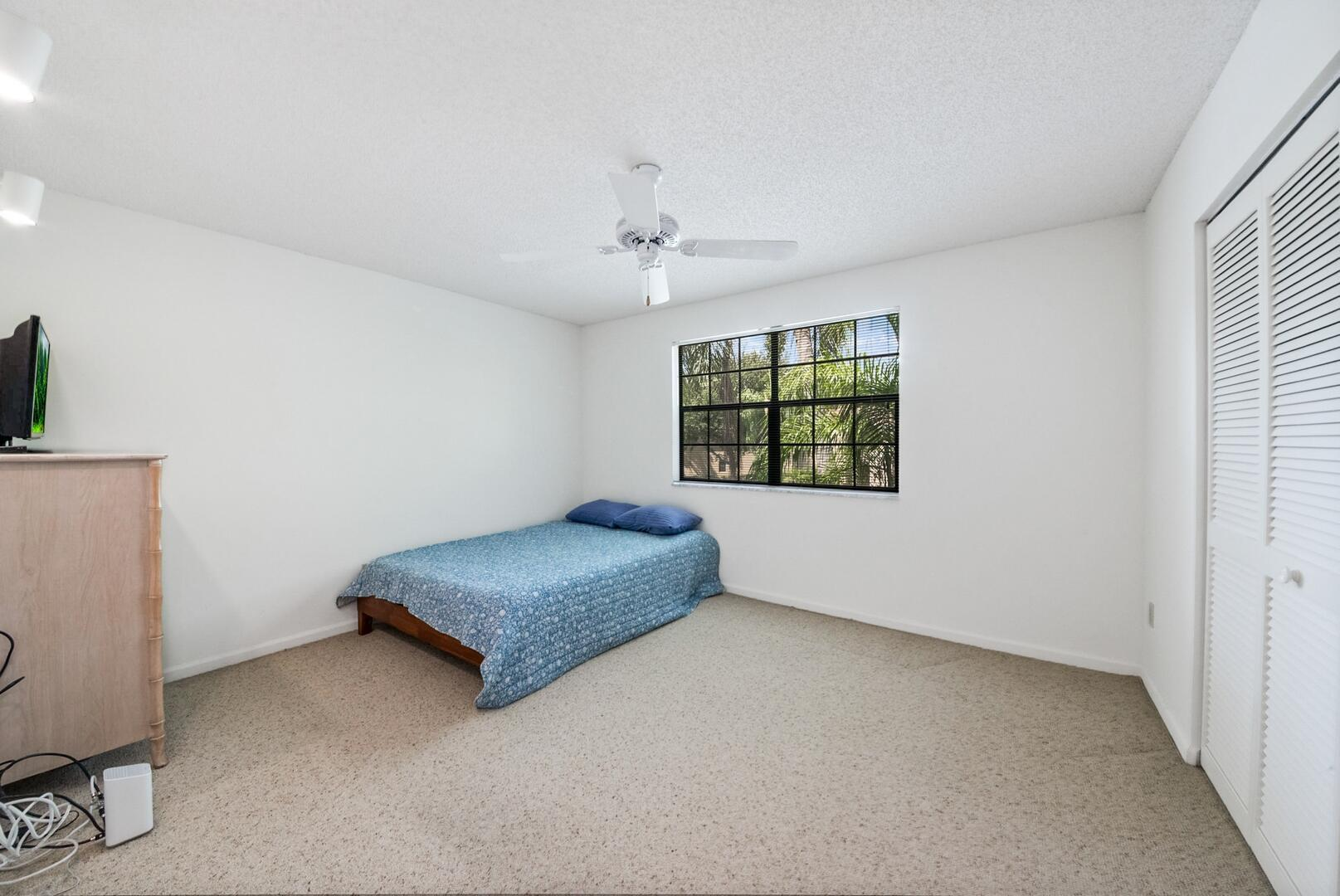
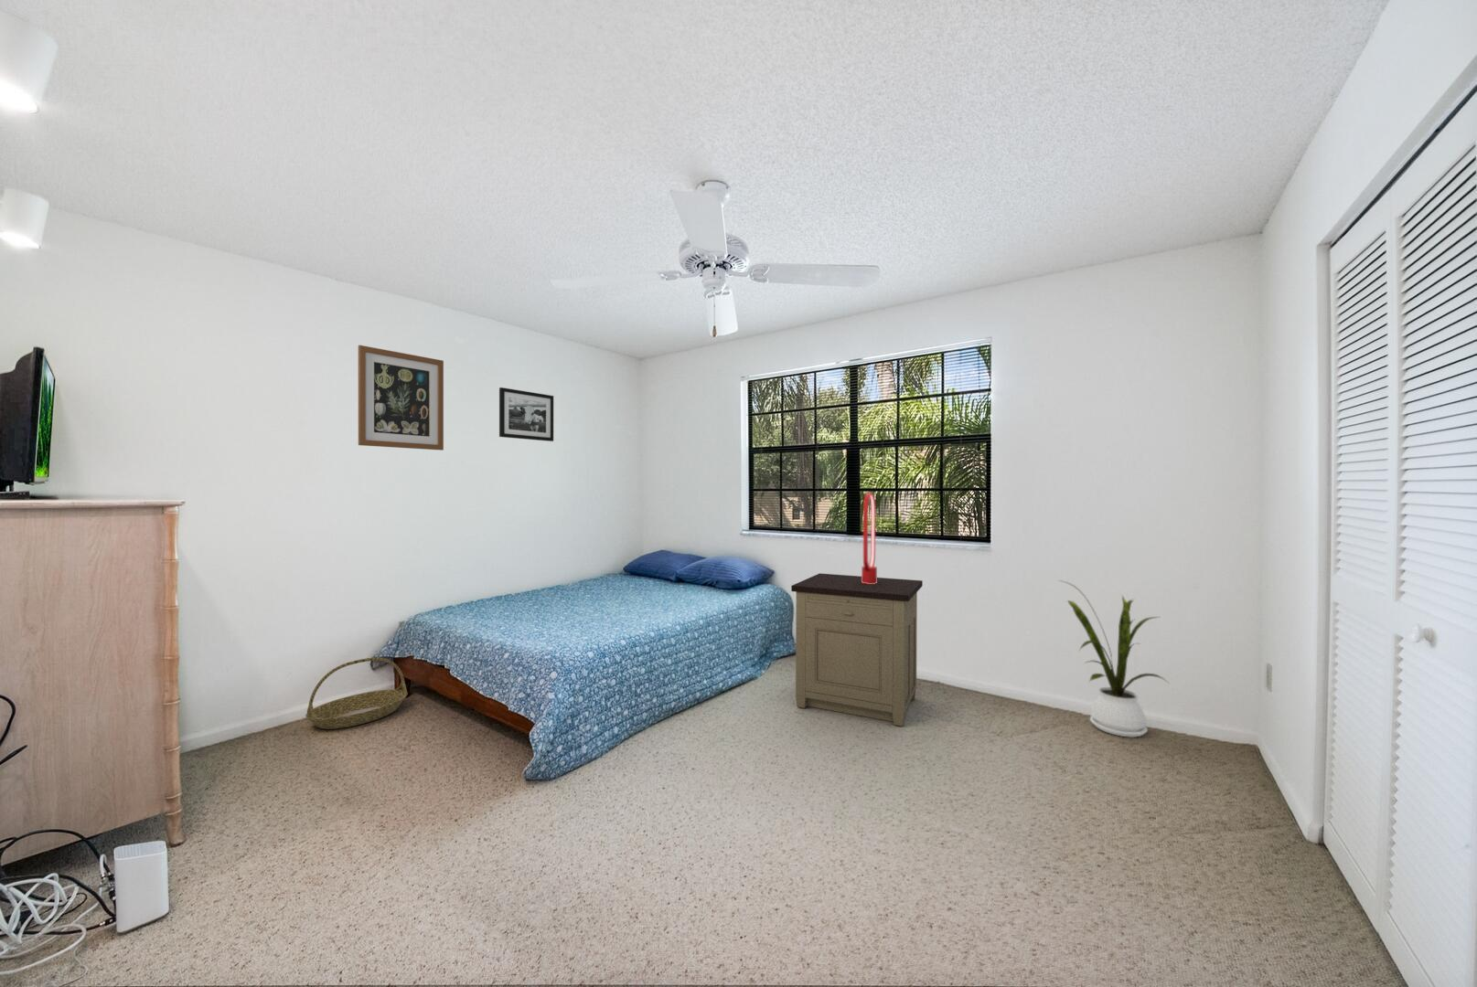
+ wall art [357,345,444,452]
+ nightstand [790,572,924,727]
+ basket [304,657,409,730]
+ picture frame [498,387,554,443]
+ house plant [1058,579,1168,738]
+ table lamp [861,491,878,584]
